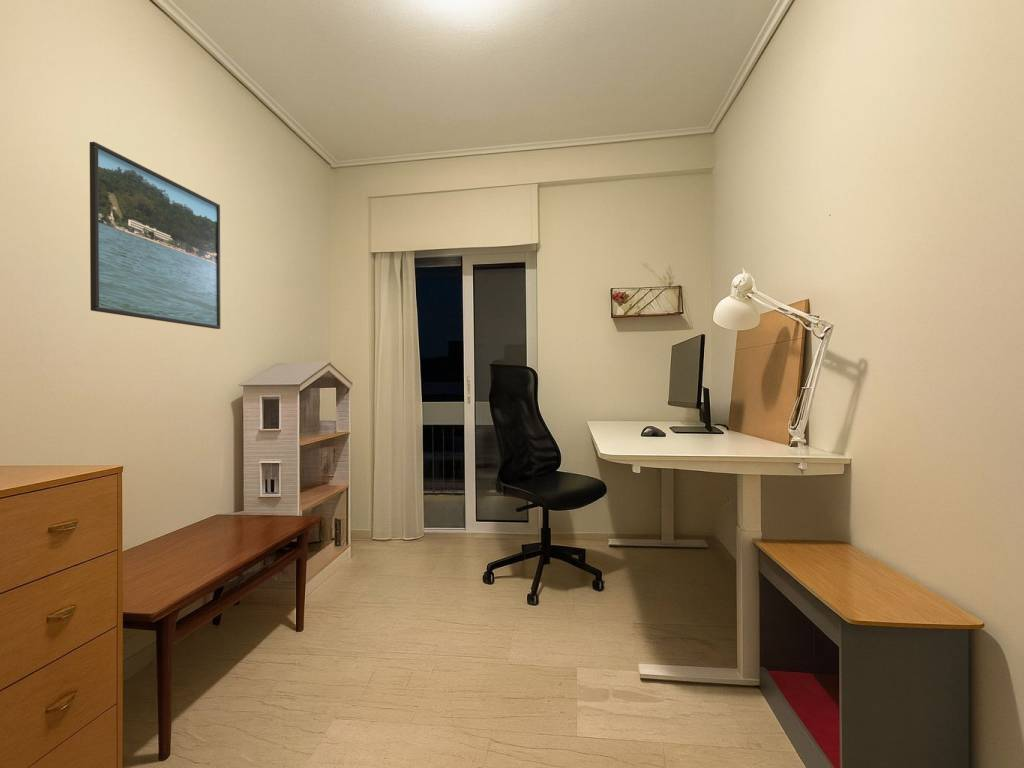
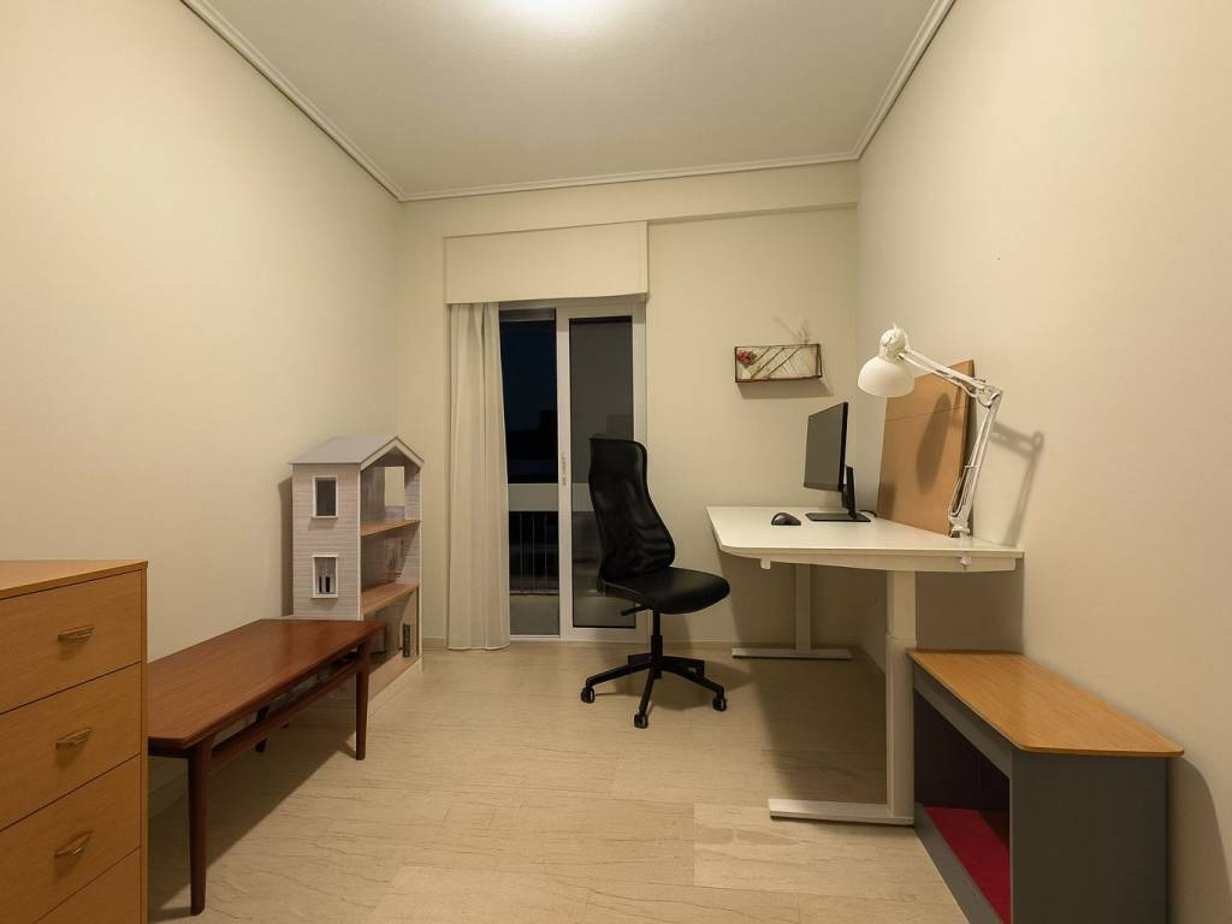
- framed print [89,141,221,330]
